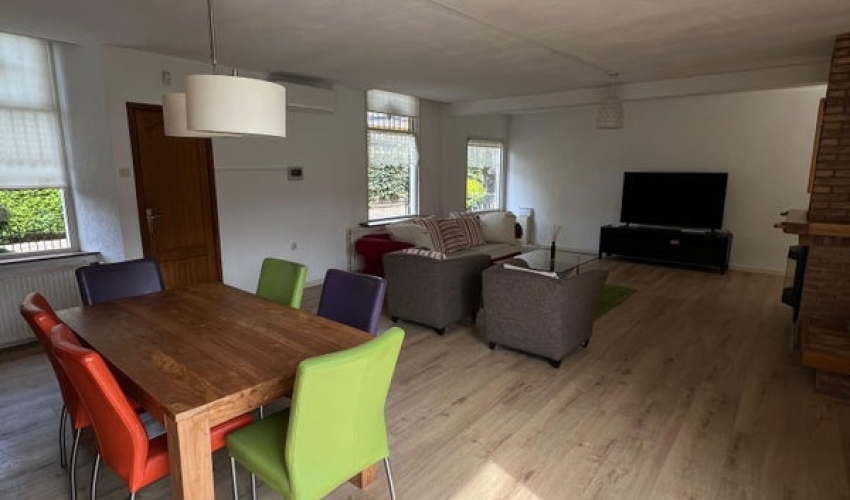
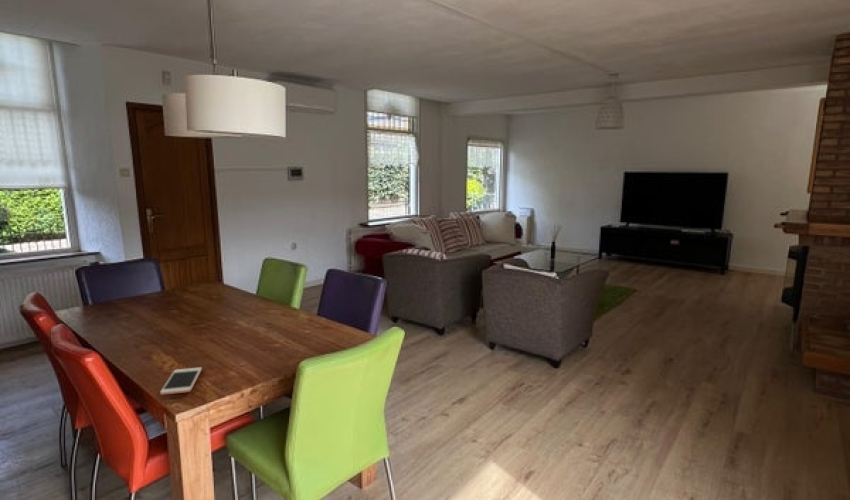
+ cell phone [159,366,203,396]
